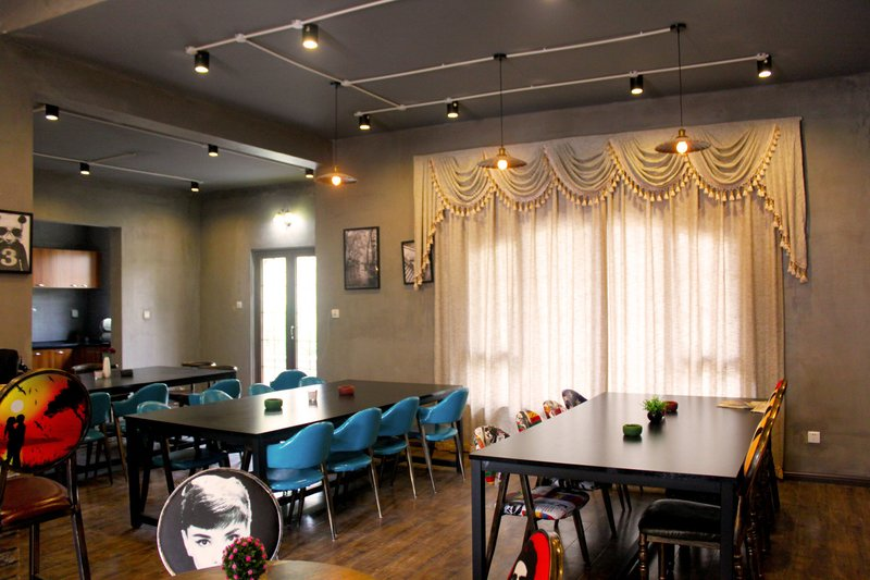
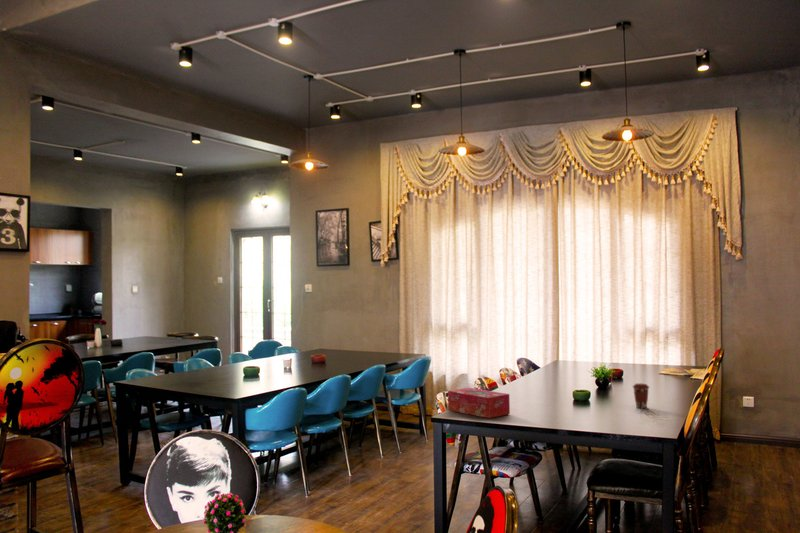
+ coffee cup [632,382,650,409]
+ tissue box [447,387,511,419]
